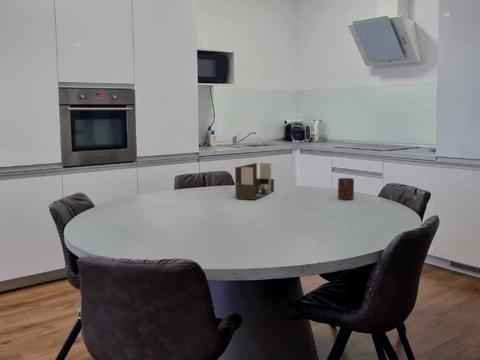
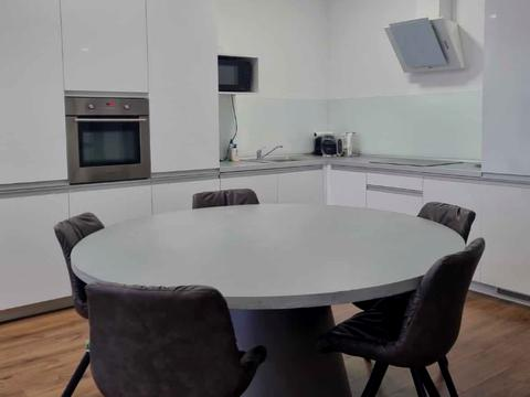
- cup [337,177,355,200]
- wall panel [234,162,275,200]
